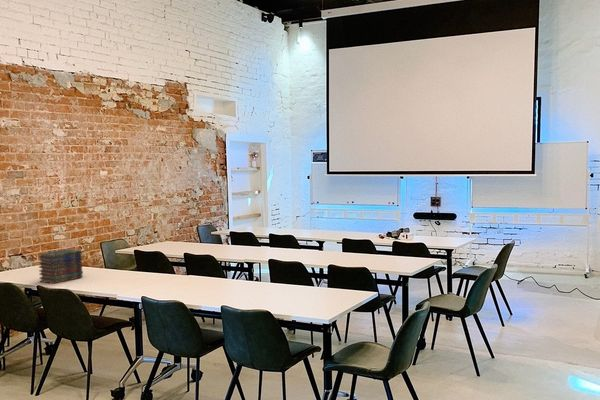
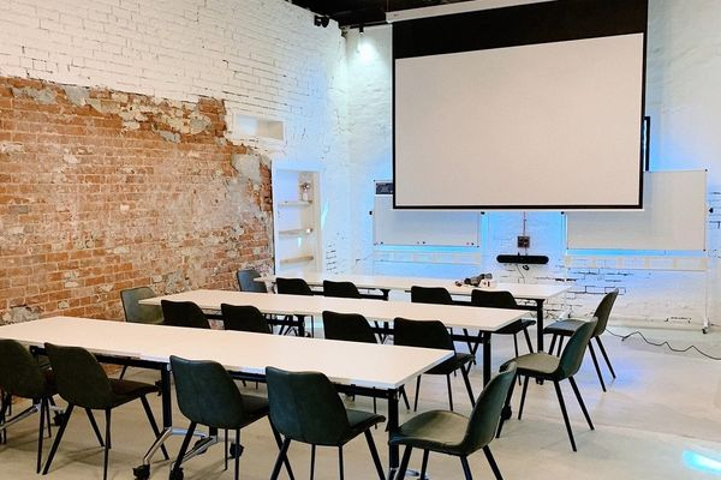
- book stack [37,248,84,285]
